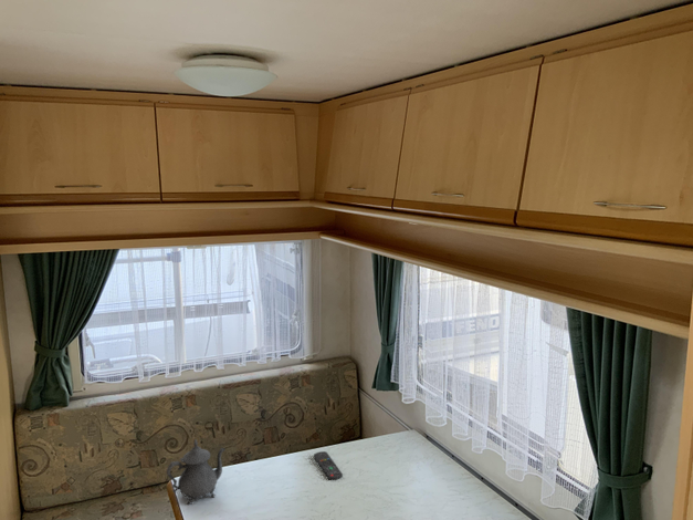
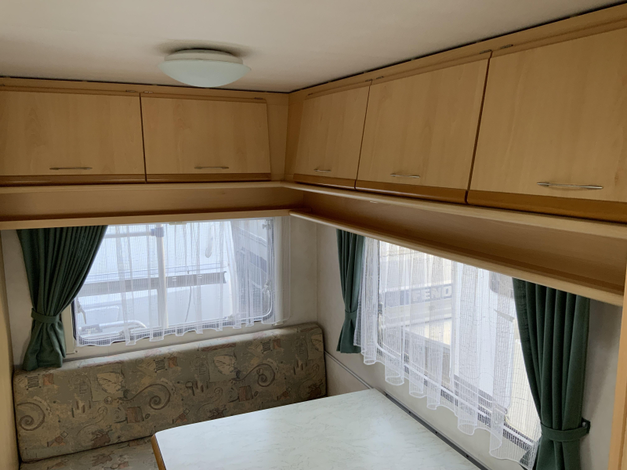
- teapot [166,438,227,507]
- remote control [313,450,344,481]
